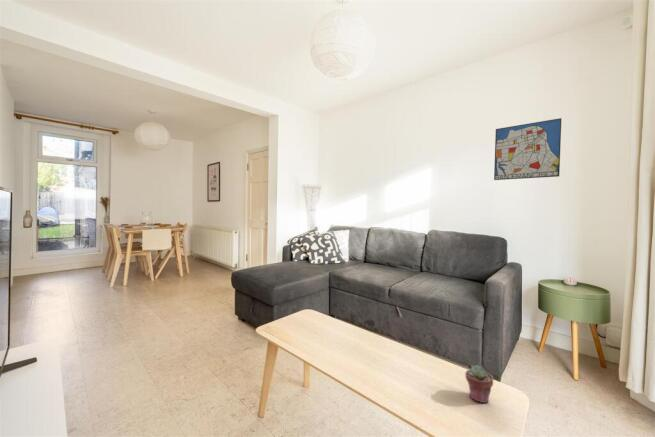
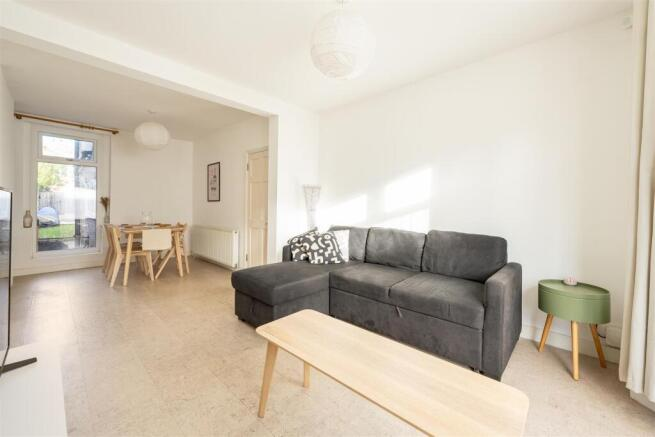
- potted succulent [464,364,494,404]
- wall art [493,117,562,181]
